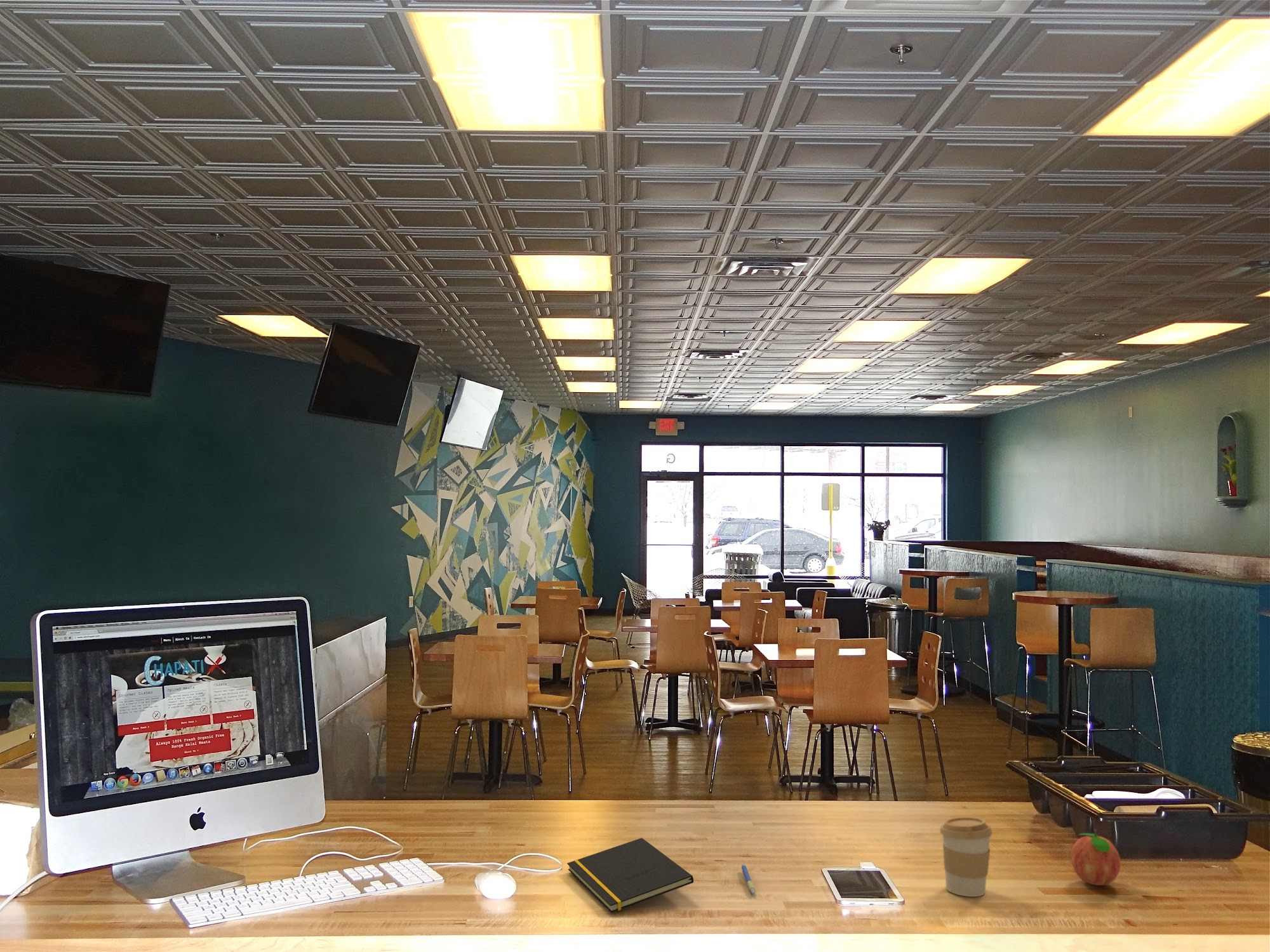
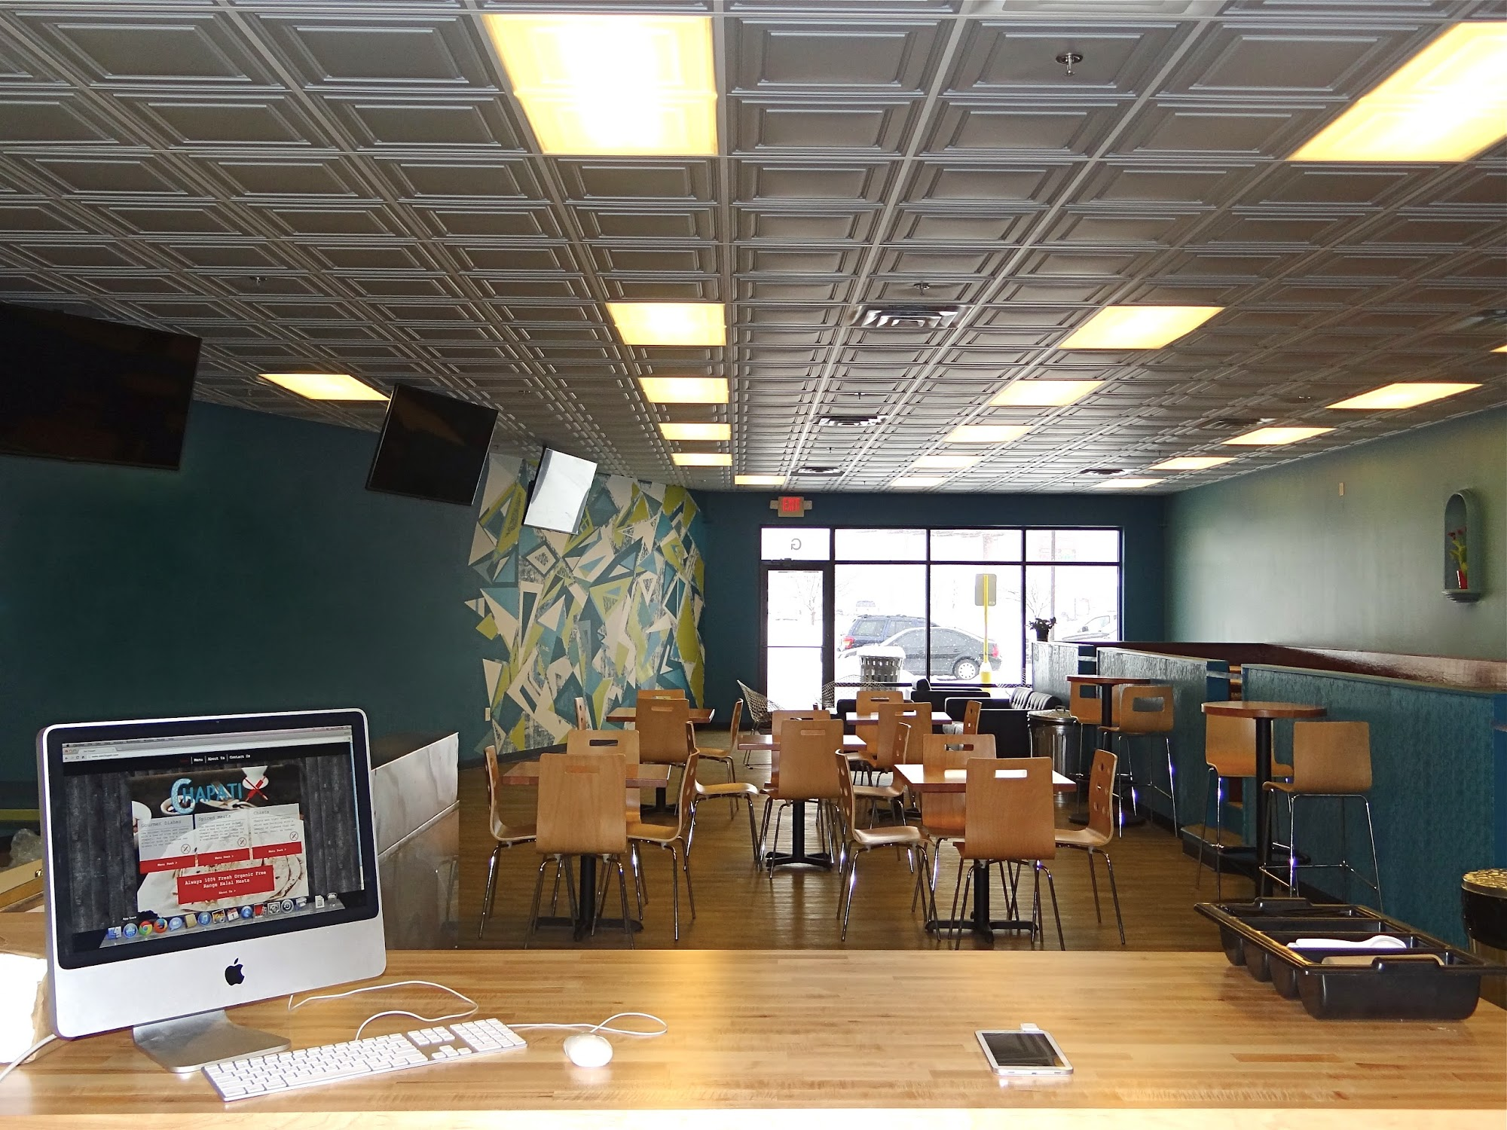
- pen [741,863,756,896]
- coffee cup [939,817,993,897]
- fruit [1070,829,1121,886]
- notepad [566,837,694,913]
